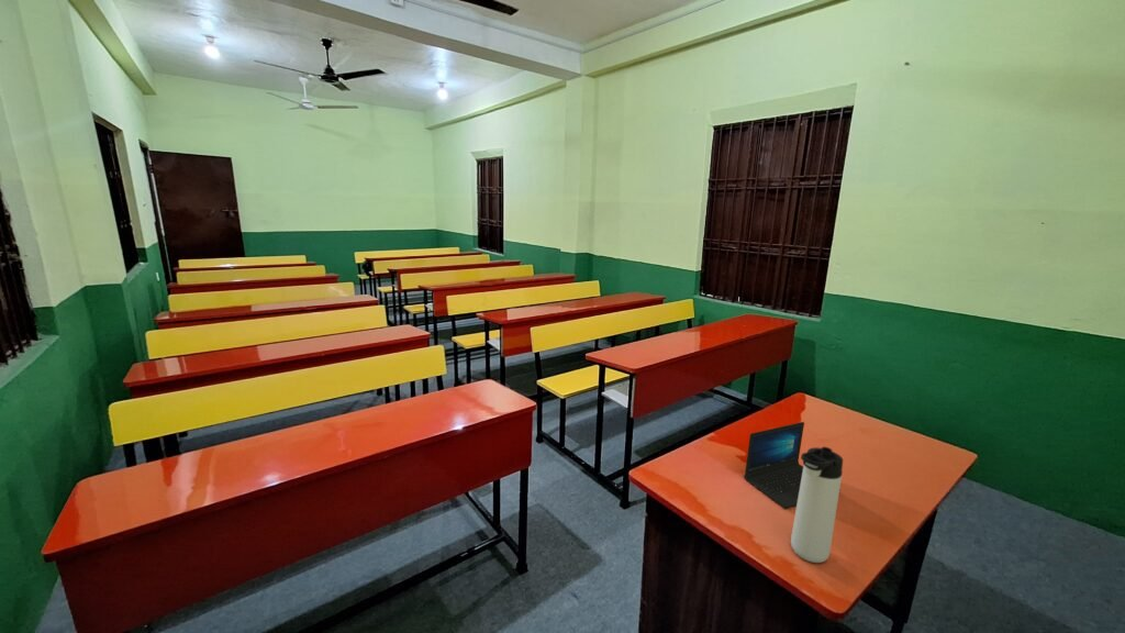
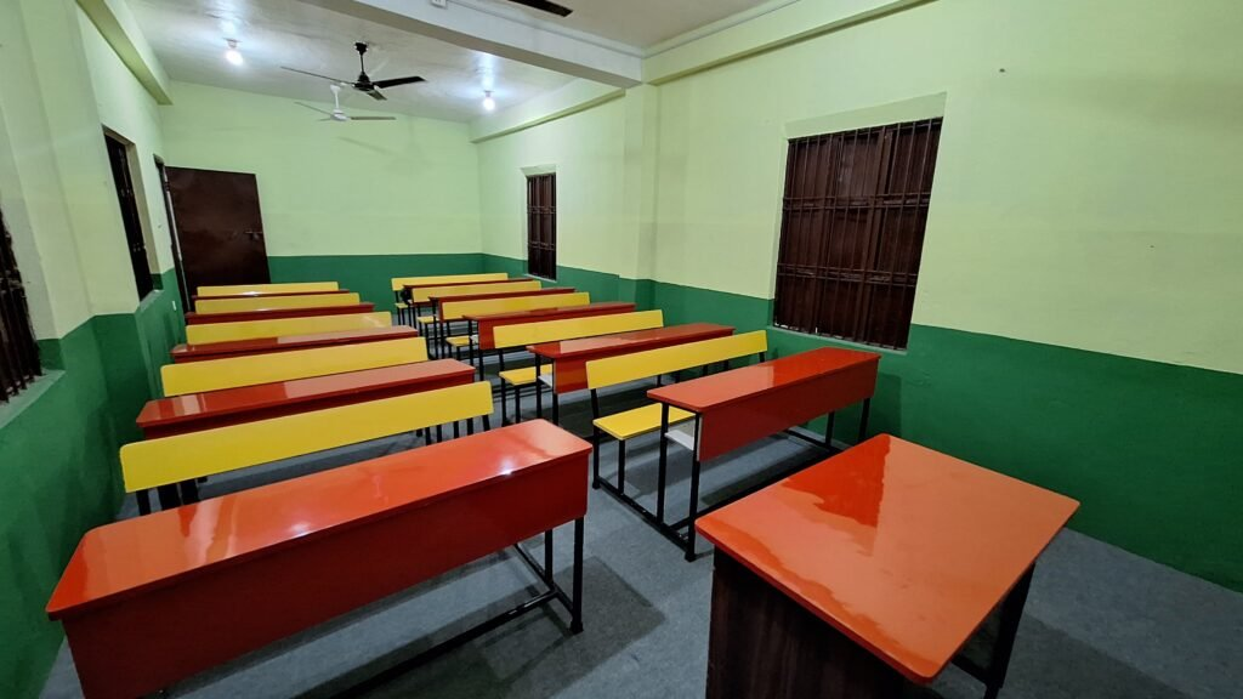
- laptop [743,421,842,509]
- thermos bottle [790,446,844,564]
